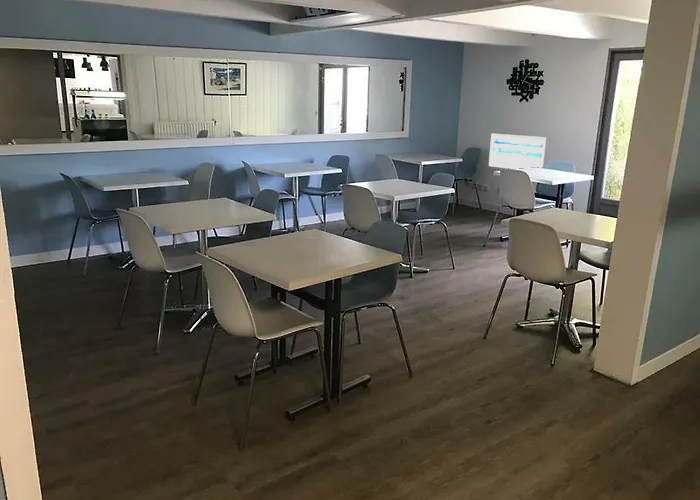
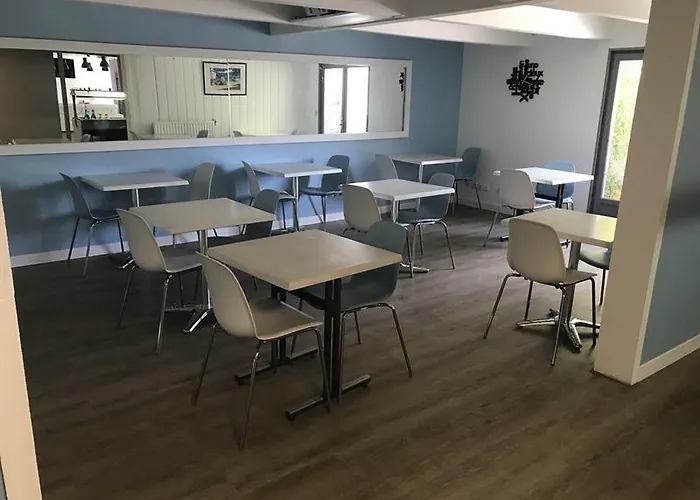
- wall art [488,133,547,170]
